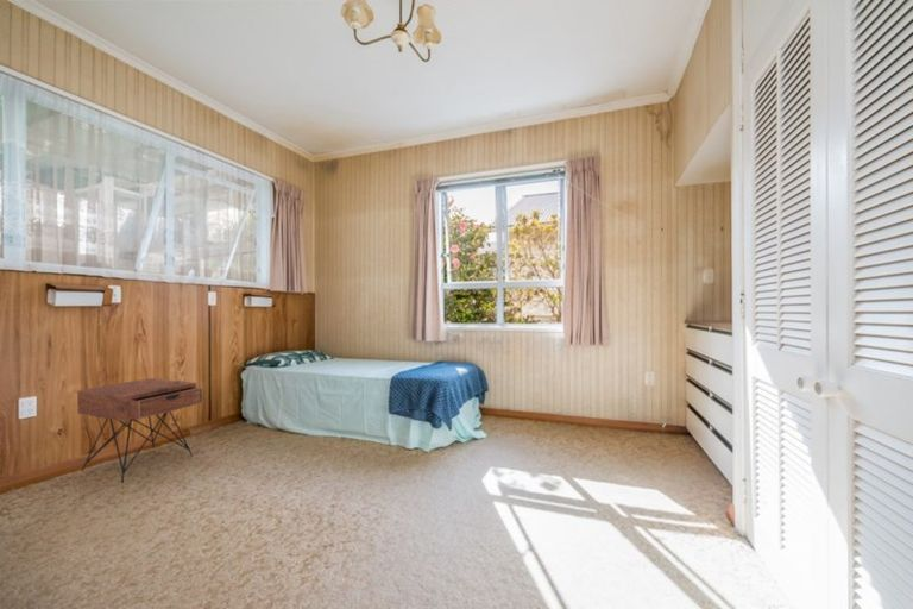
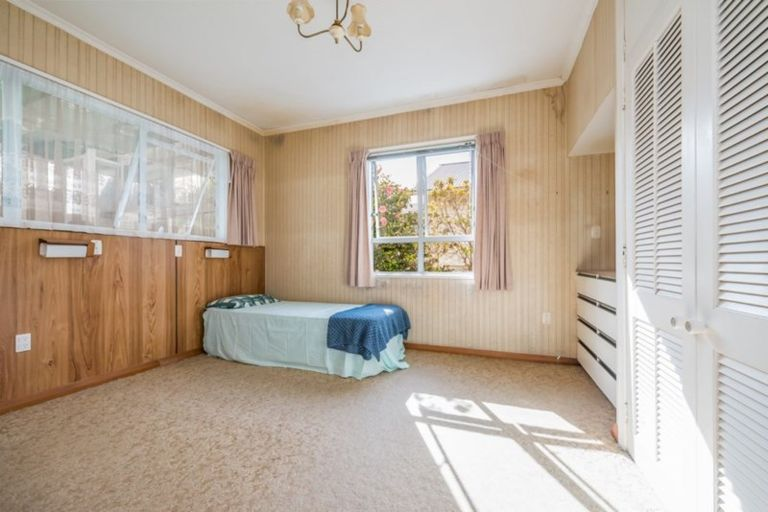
- nightstand [76,377,203,484]
